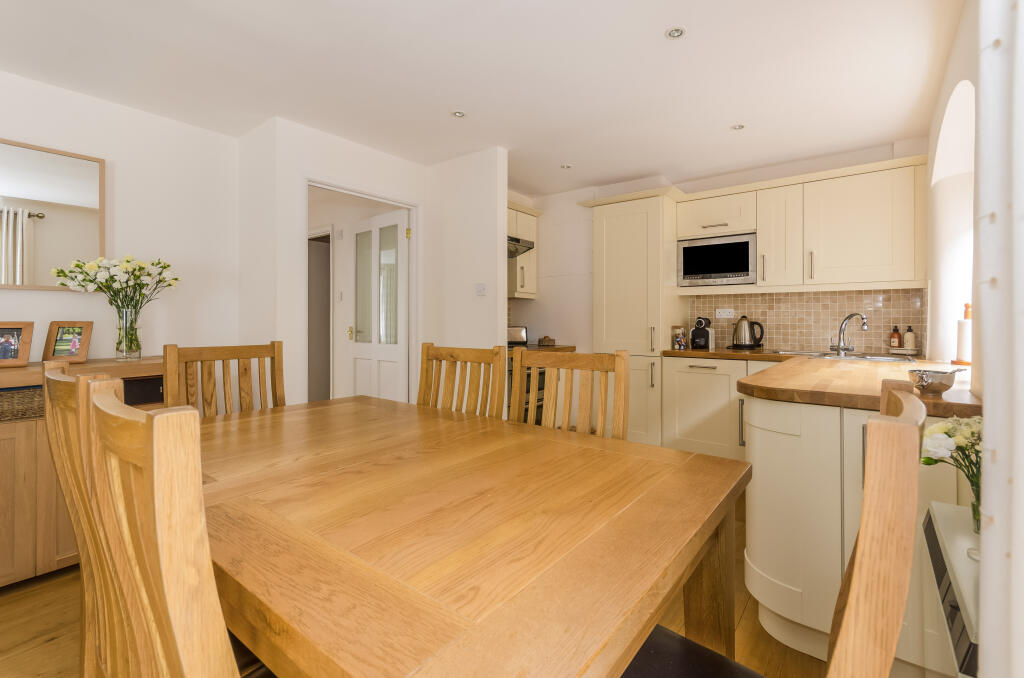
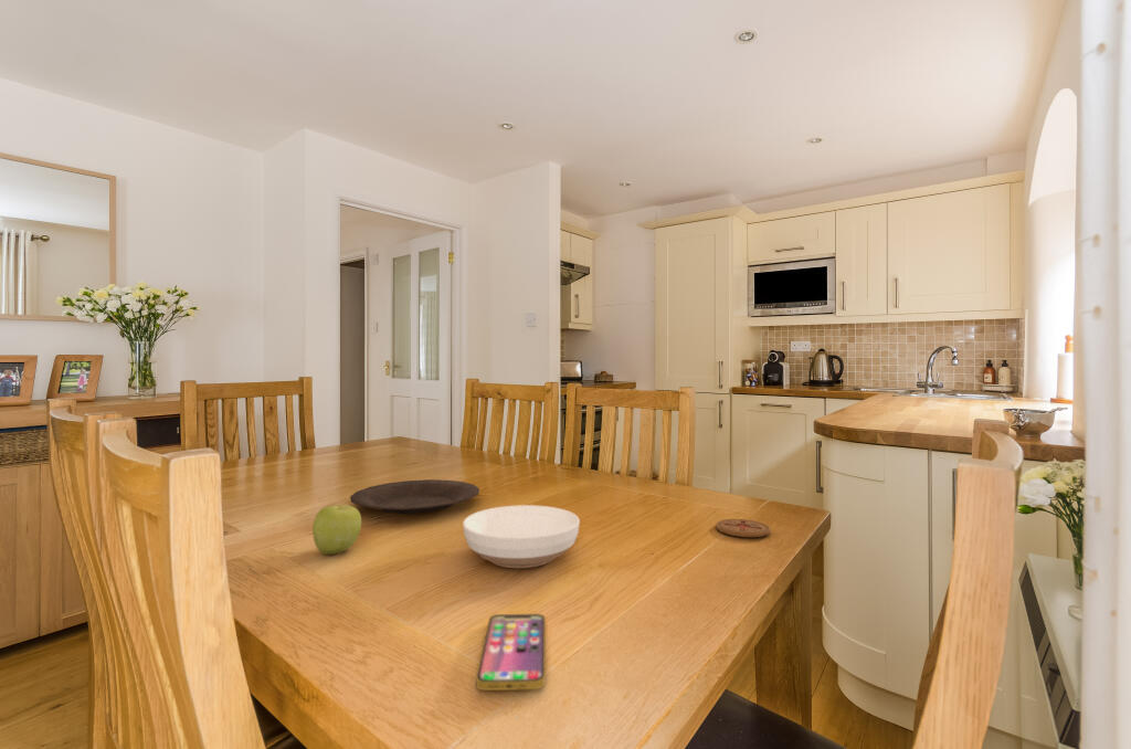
+ smartphone [475,613,547,692]
+ apple [311,504,362,556]
+ plate [349,478,480,515]
+ coaster [715,518,772,538]
+ bowl [462,504,581,569]
